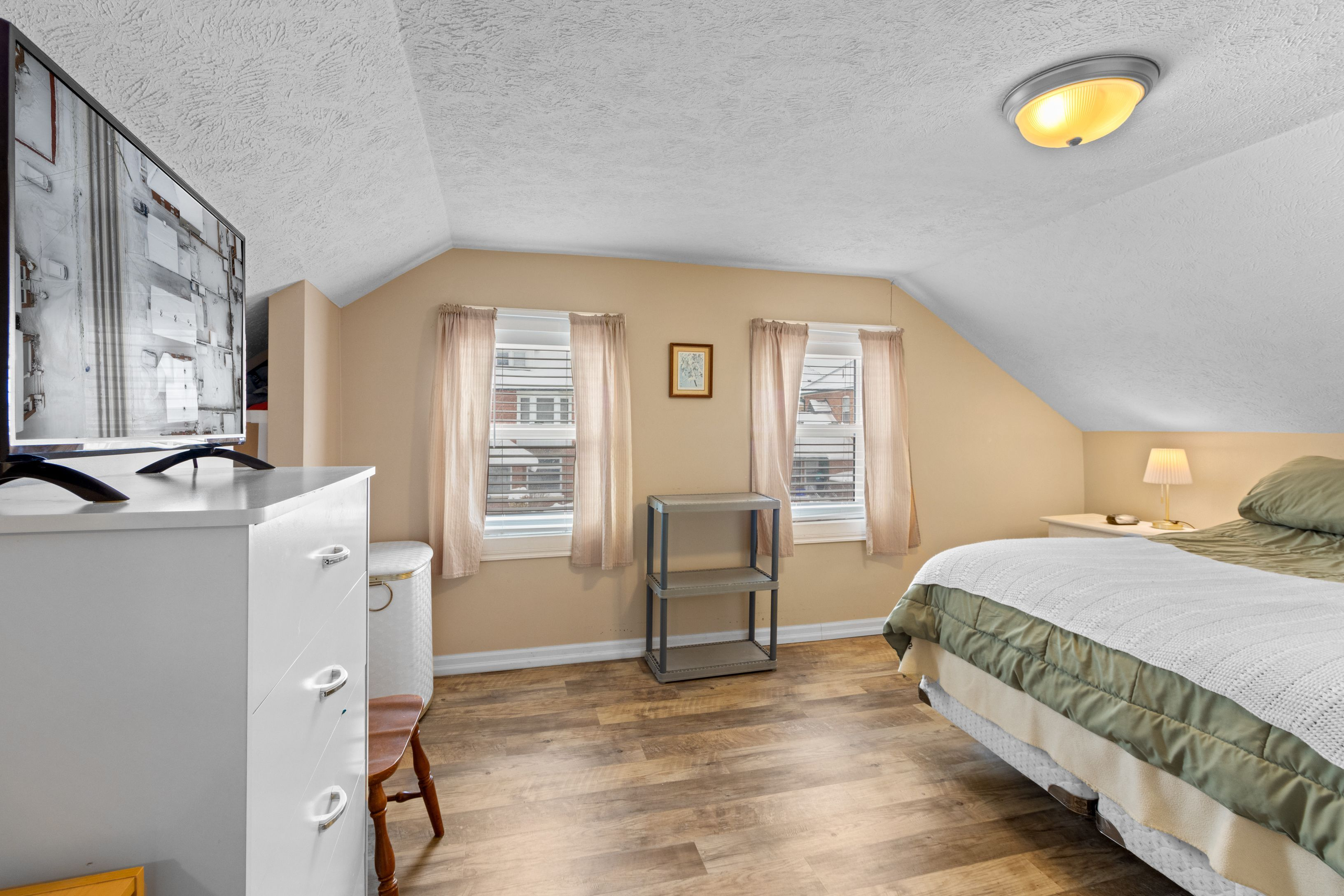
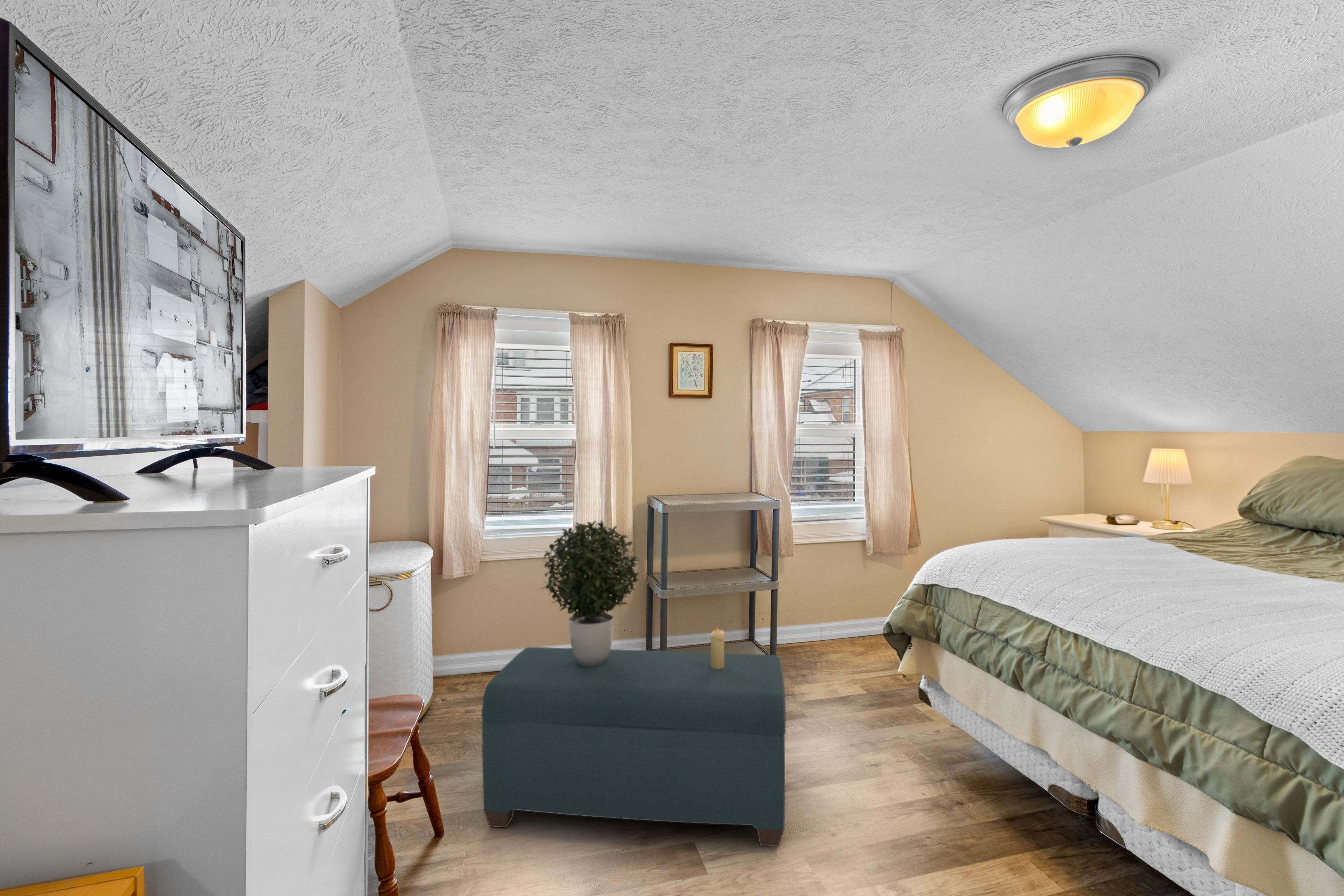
+ bench [481,647,786,847]
+ potted plant [539,520,642,667]
+ candle [710,623,725,669]
